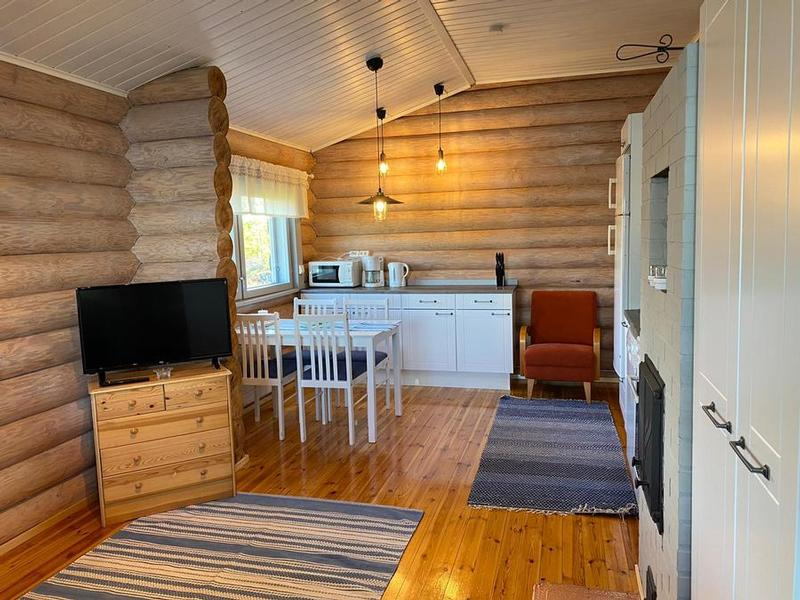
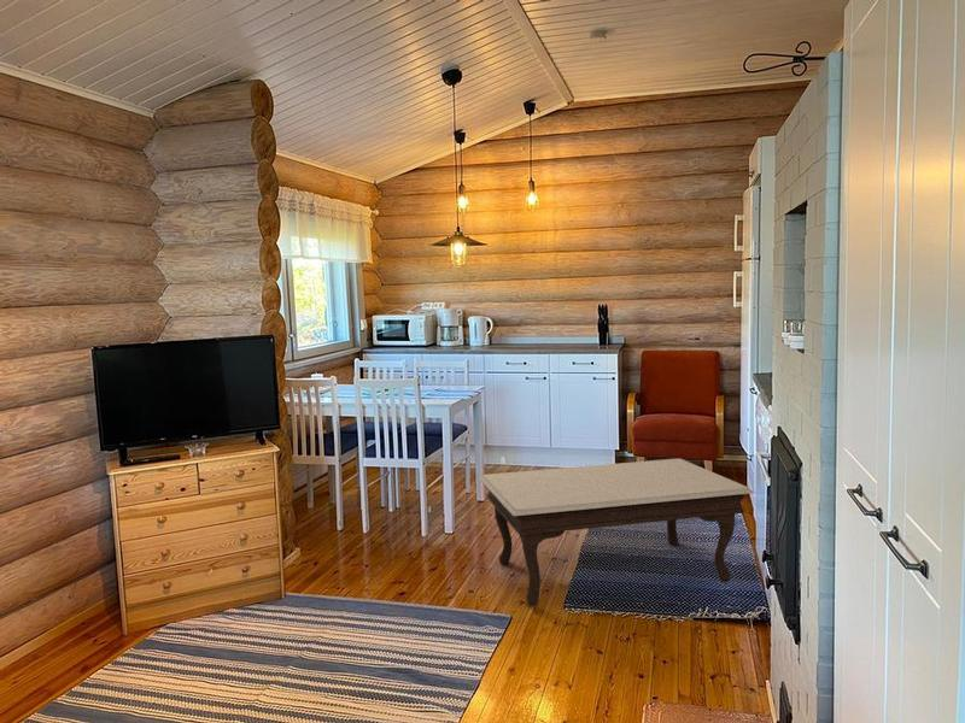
+ coffee table [478,458,755,607]
